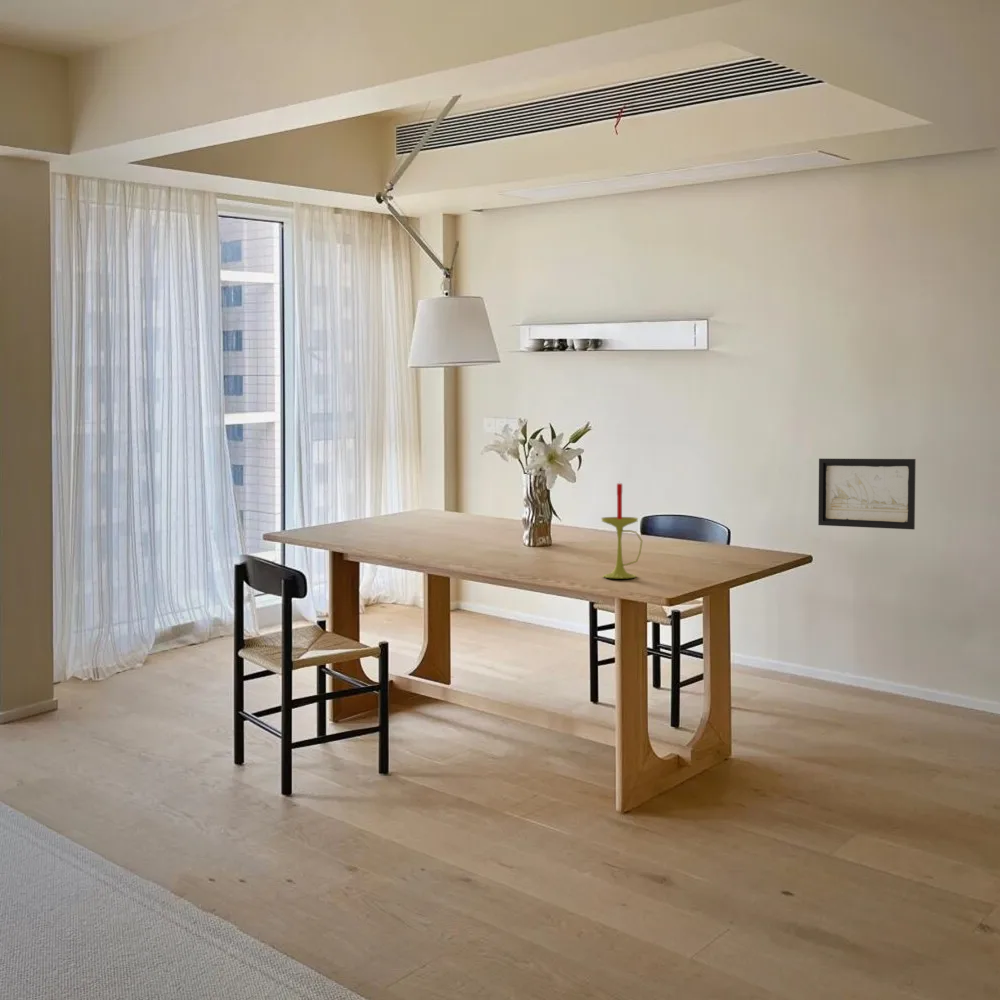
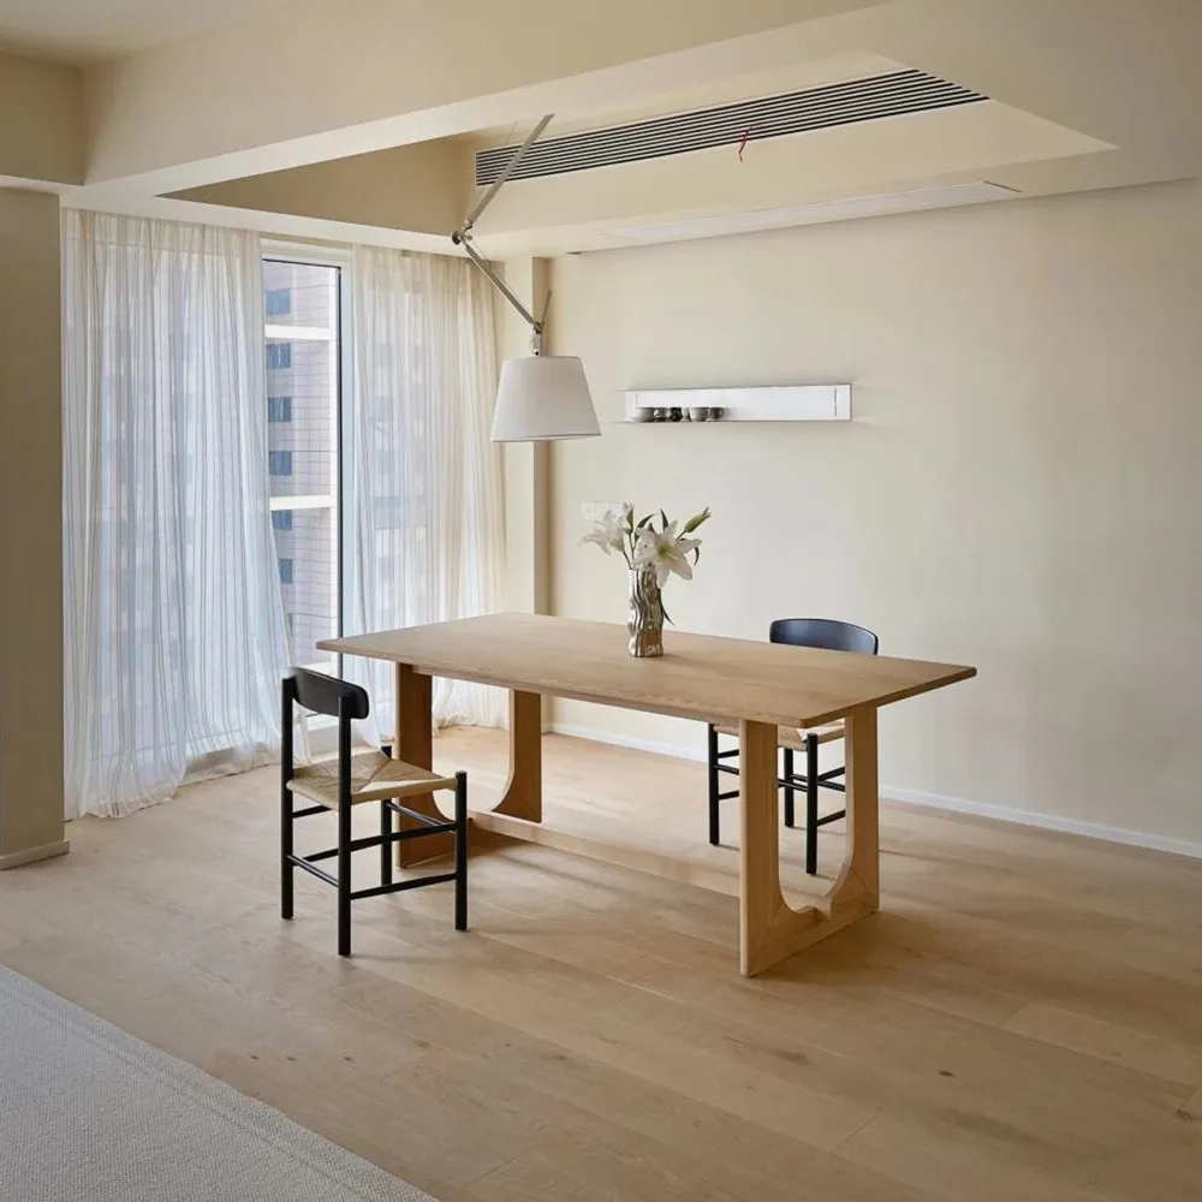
- candle [600,482,643,579]
- wall art [817,458,917,530]
